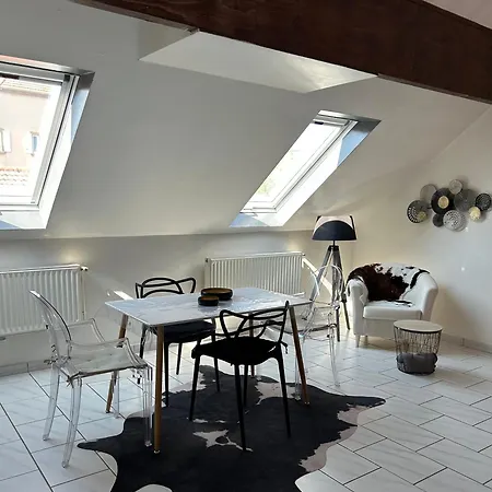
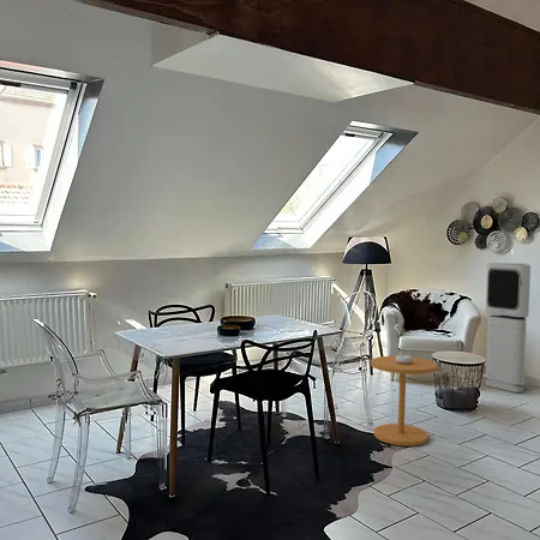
+ air purifier [481,262,532,394]
+ side table [370,354,439,448]
